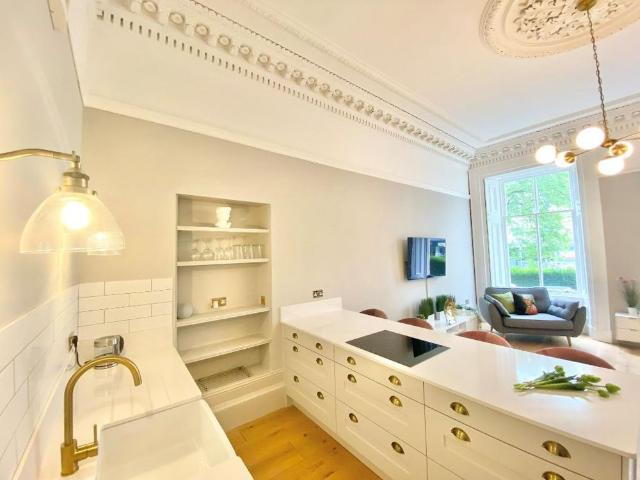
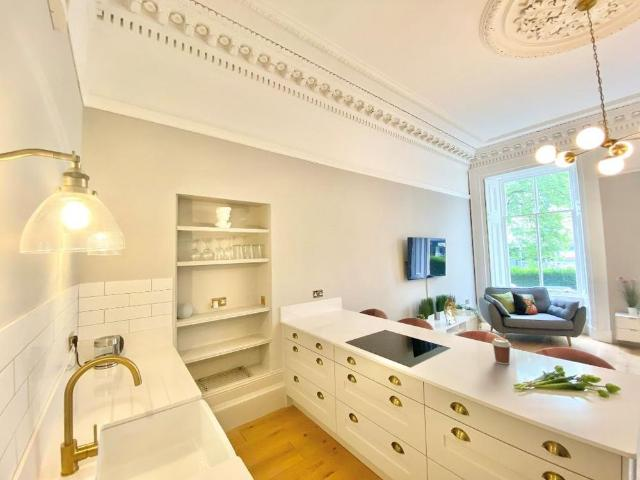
+ coffee cup [491,337,512,366]
